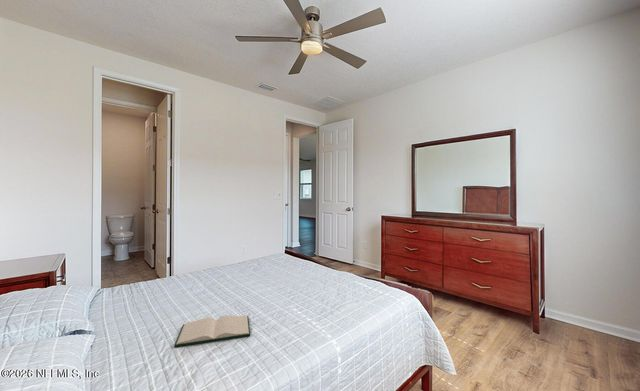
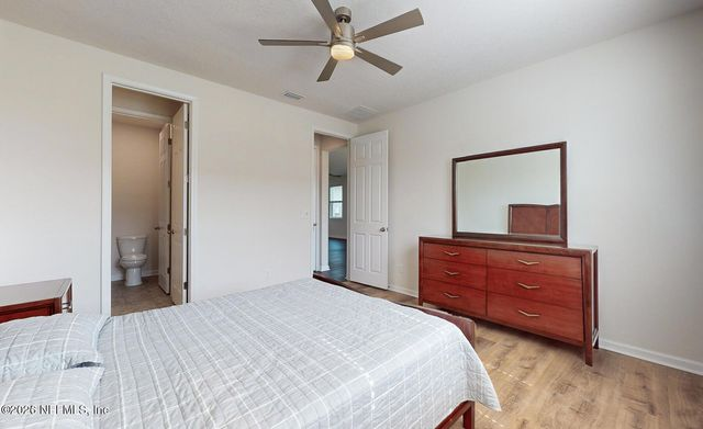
- hardback book [173,314,251,348]
